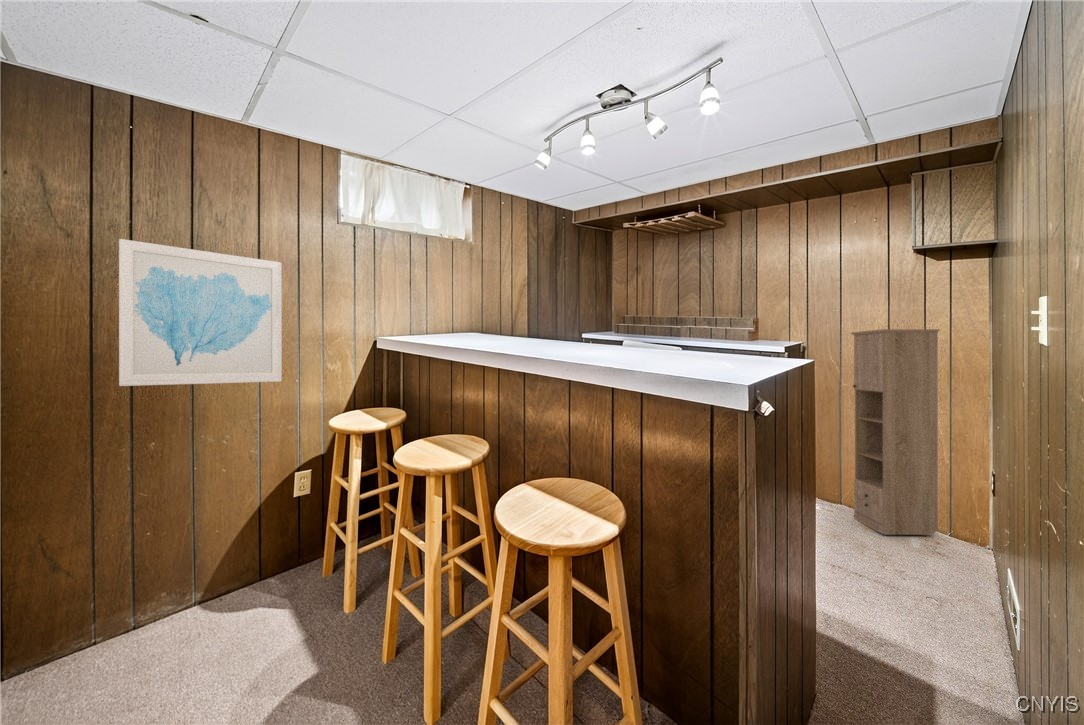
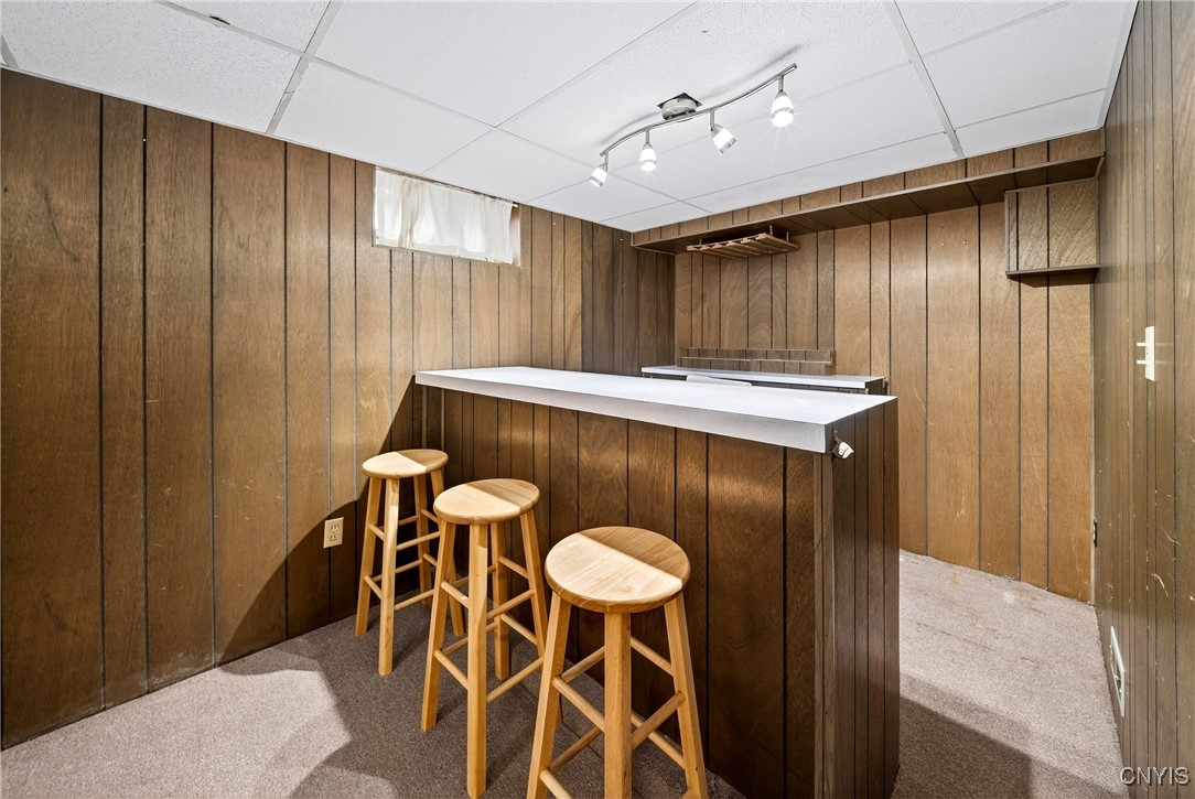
- wall art [118,238,283,387]
- storage cabinet [850,328,941,536]
